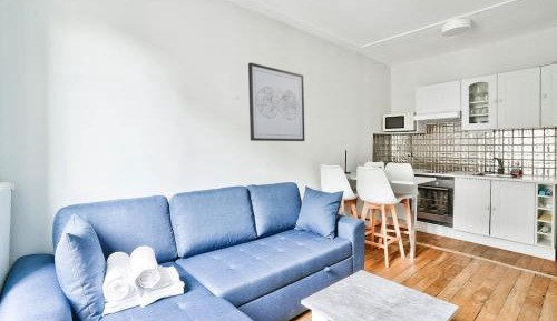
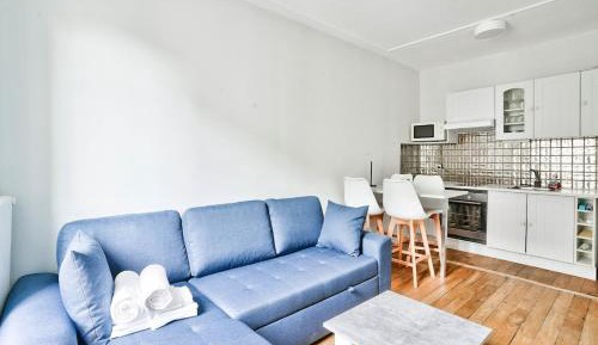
- wall art [247,61,305,142]
